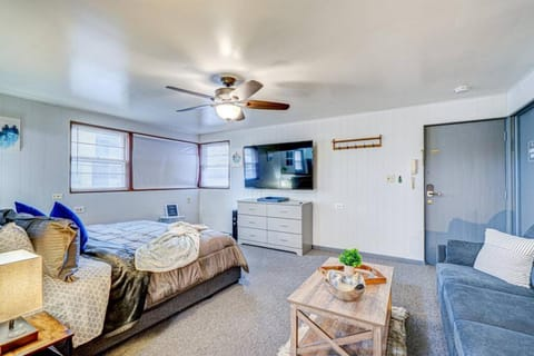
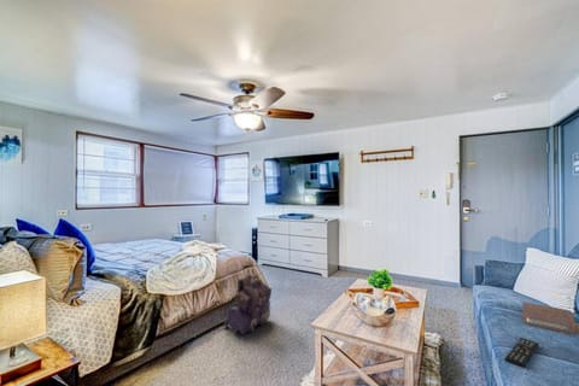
+ backpack [222,273,273,337]
+ remote control [504,337,540,369]
+ book [521,300,579,335]
